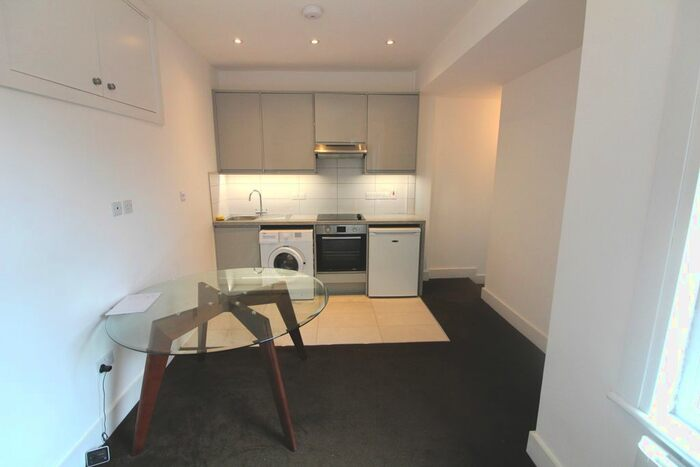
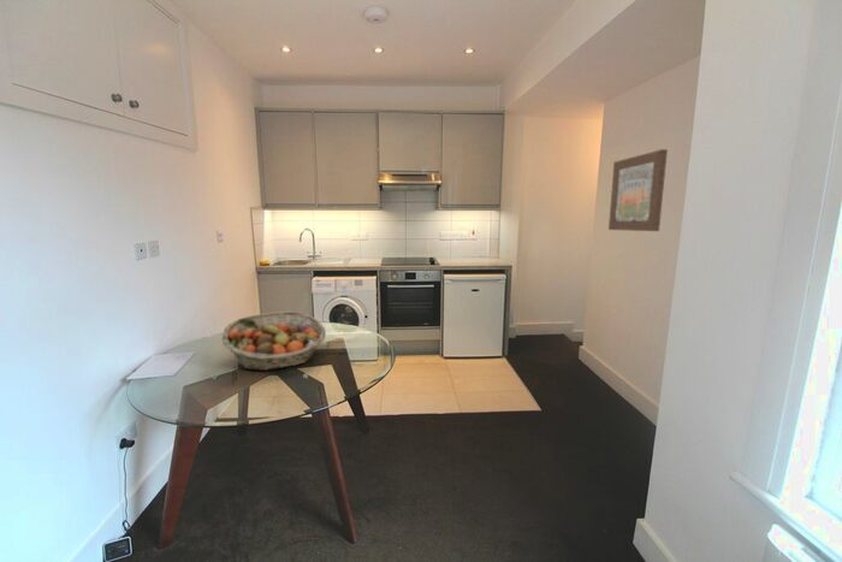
+ wall art [607,148,669,232]
+ fruit basket [221,310,327,372]
